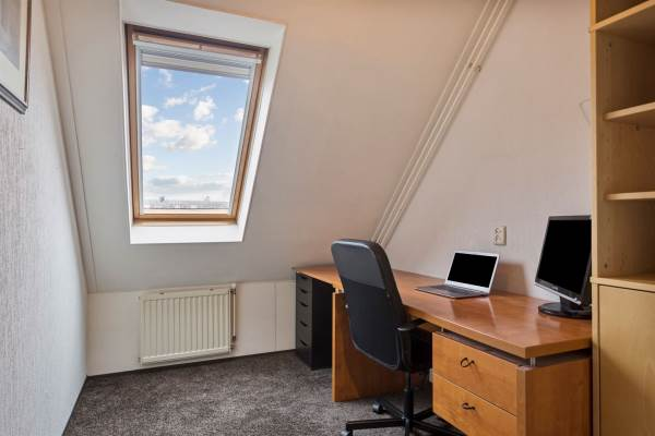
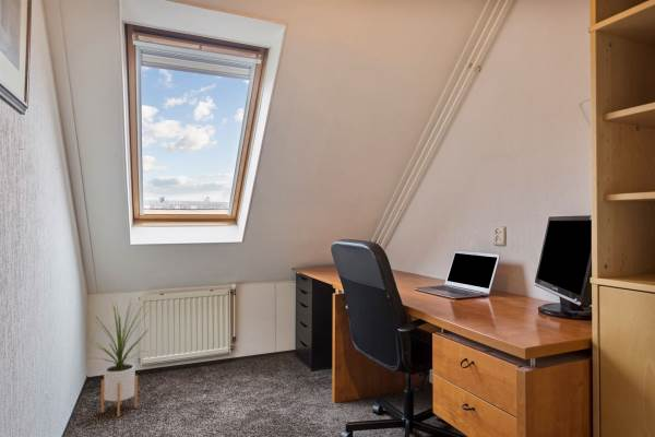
+ house plant [86,297,150,417]
